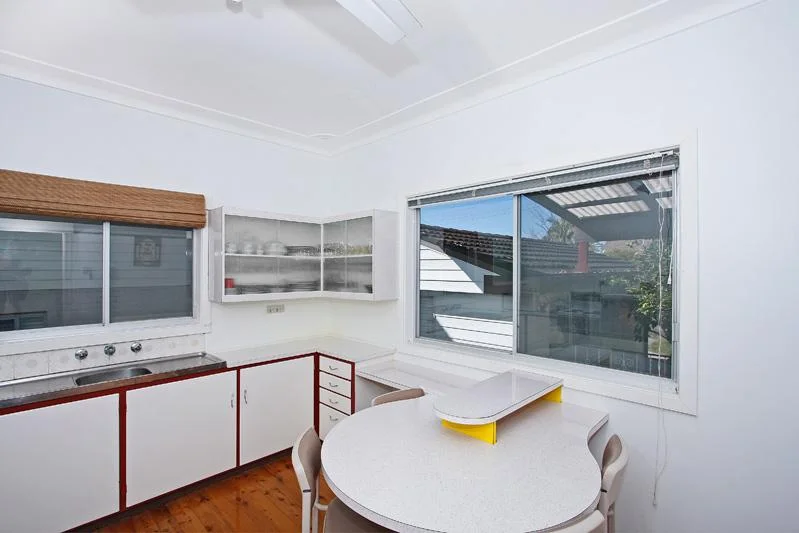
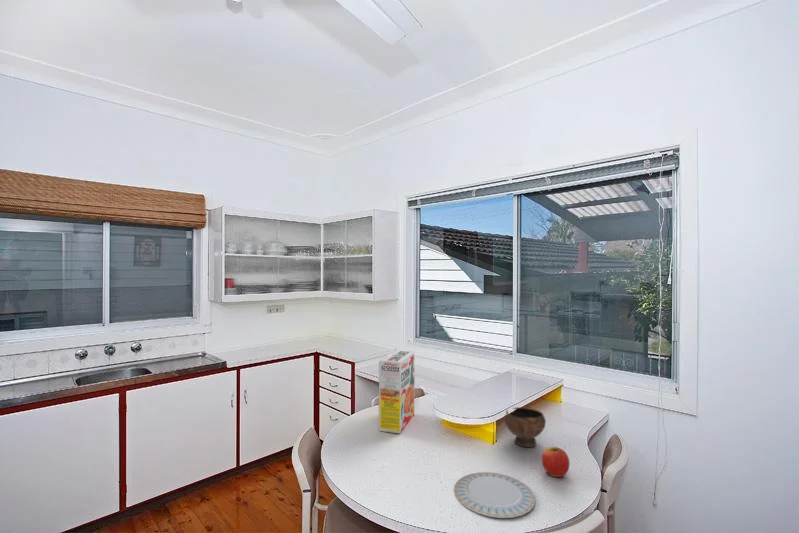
+ chinaware [453,471,536,519]
+ apple [541,446,570,478]
+ bowl [503,406,547,448]
+ cereal box [378,349,416,434]
